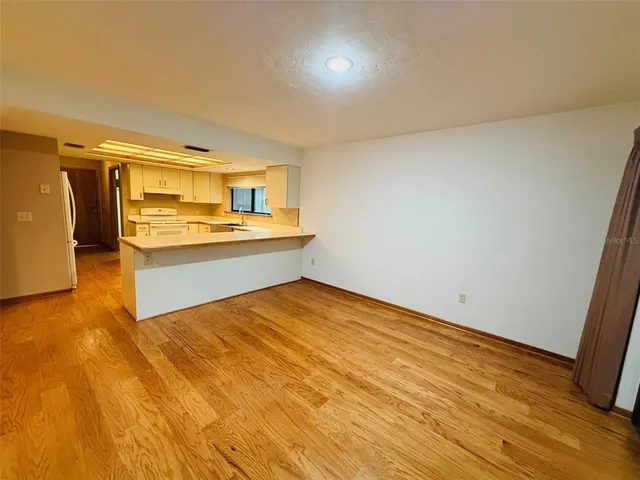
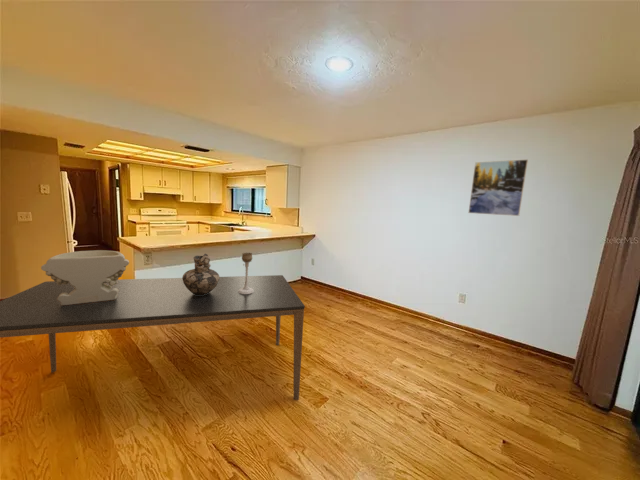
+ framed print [468,158,529,217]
+ candle holder [238,252,254,294]
+ decorative bowl [40,249,130,305]
+ dining table [0,274,306,401]
+ vase [181,253,221,295]
